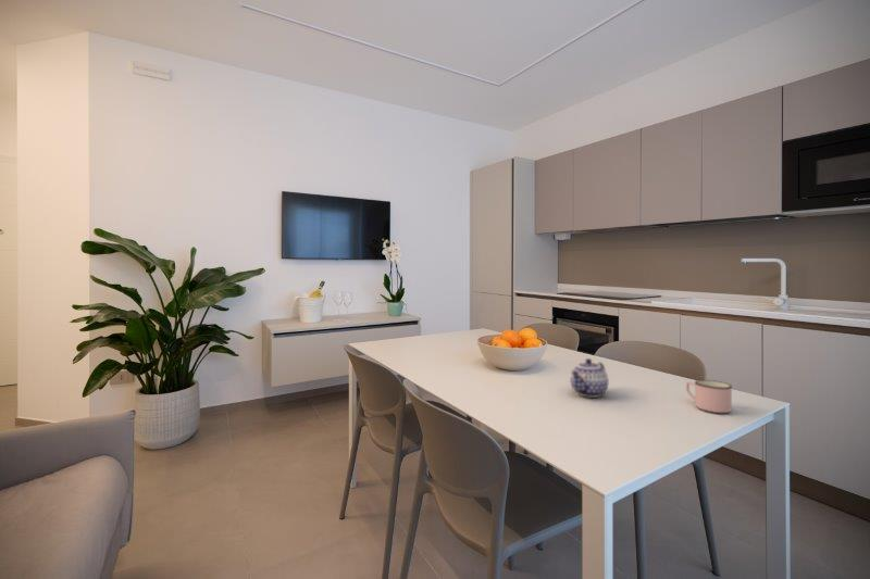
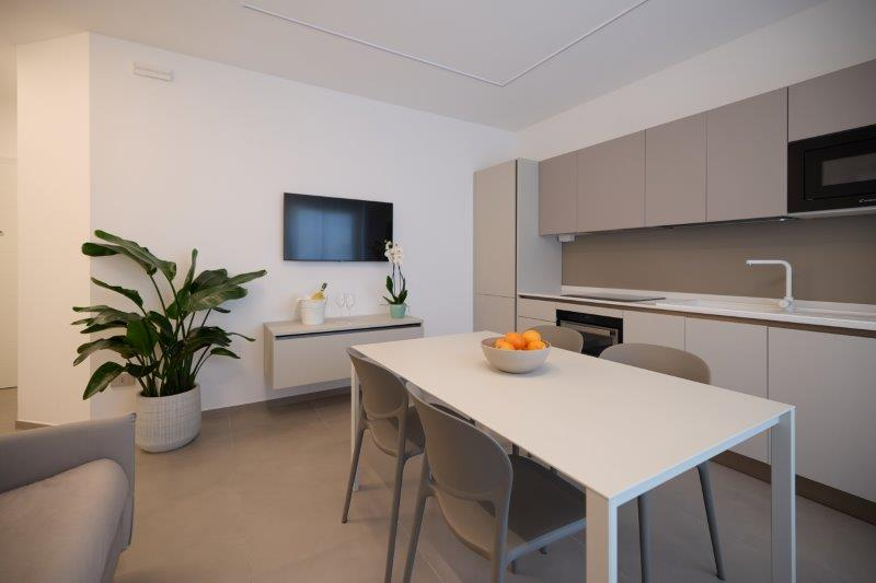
- mug [685,379,733,414]
- teapot [569,357,609,399]
